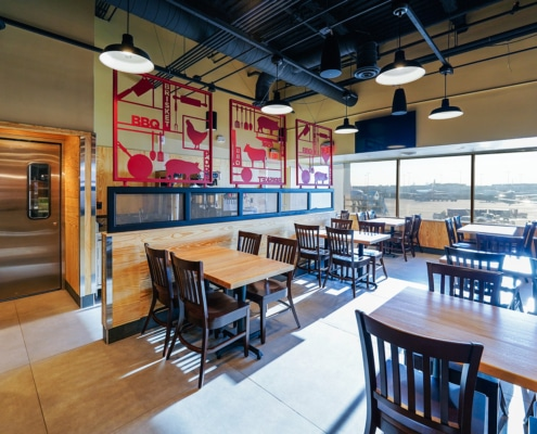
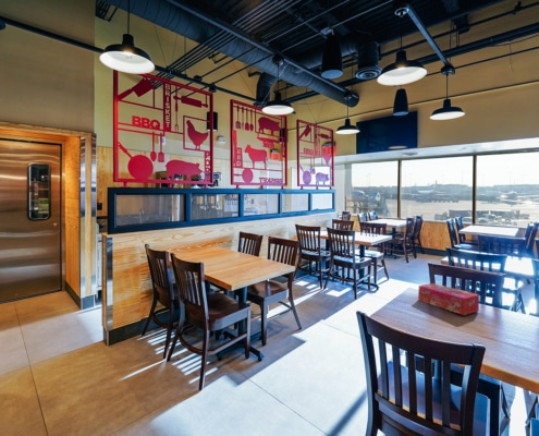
+ tissue box [417,282,480,316]
